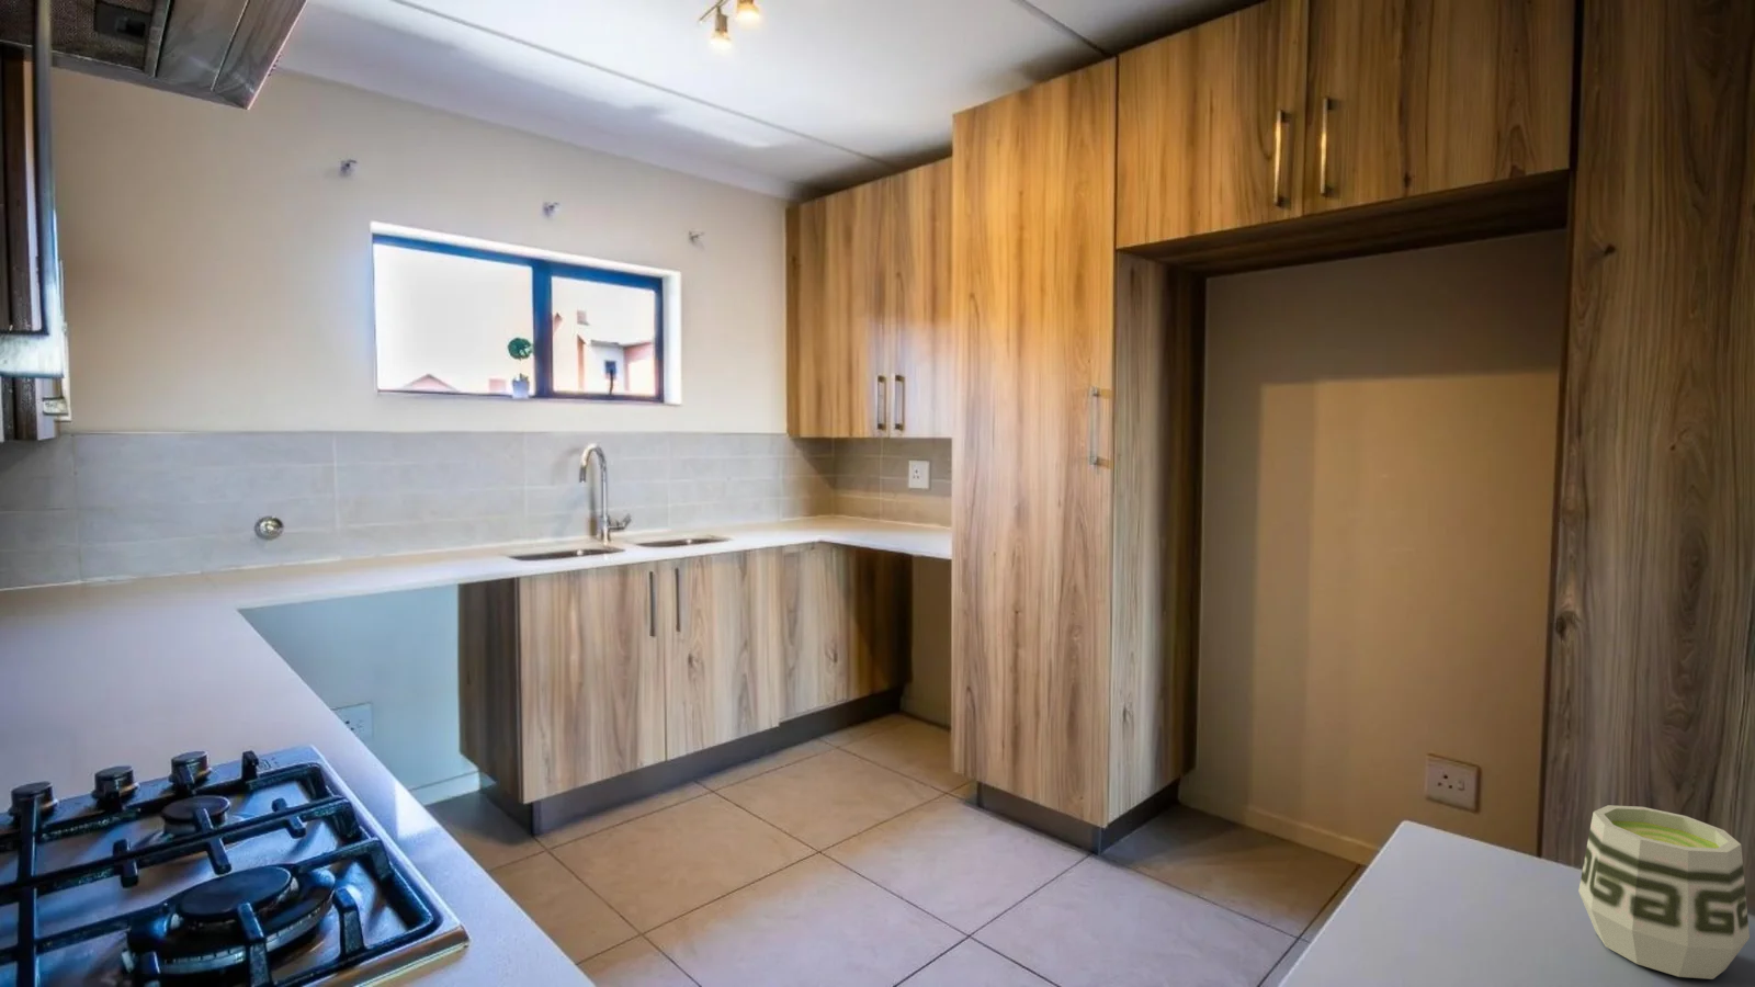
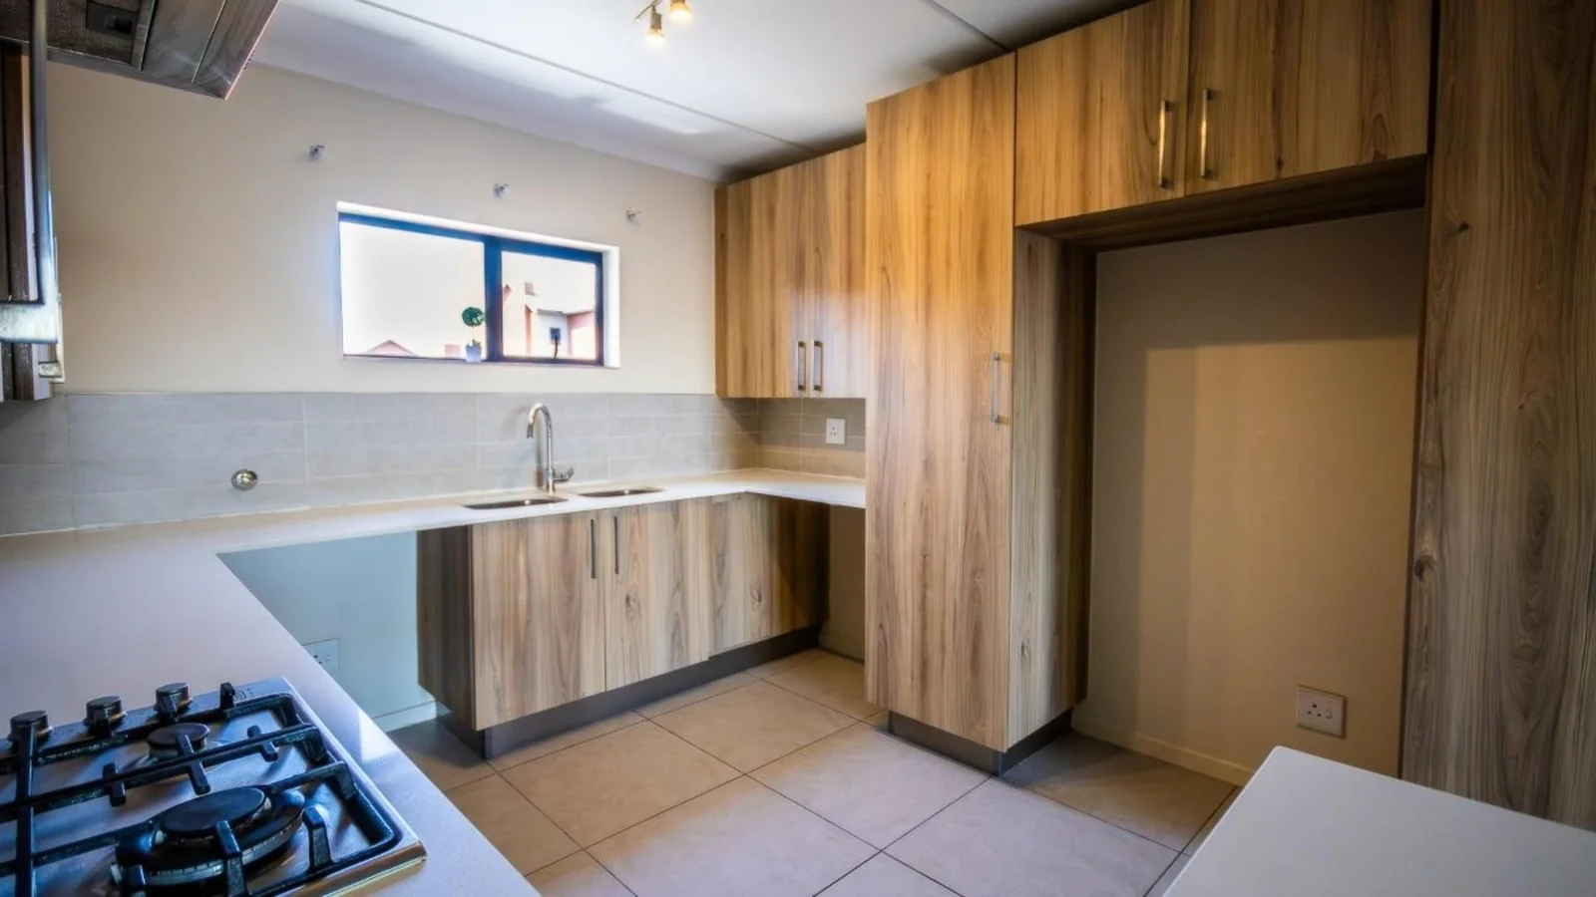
- cup [1578,804,1750,981]
